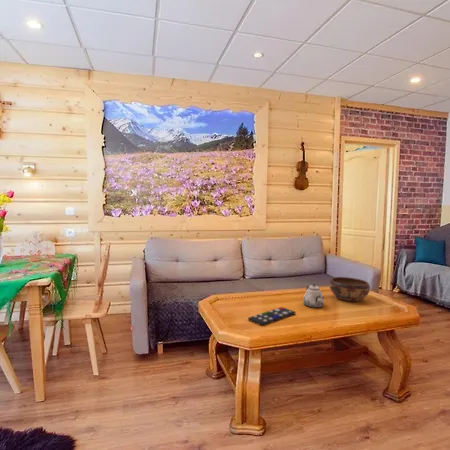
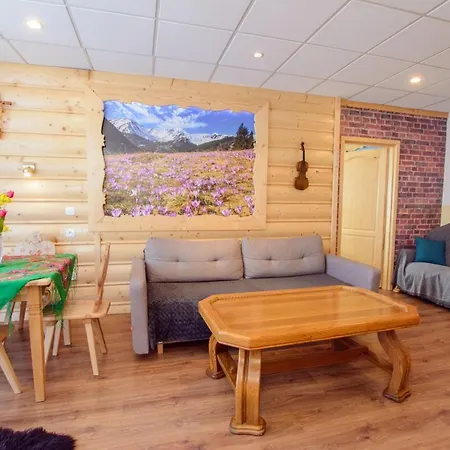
- remote control [247,306,297,327]
- decorative bowl [328,276,371,303]
- teapot [302,283,325,309]
